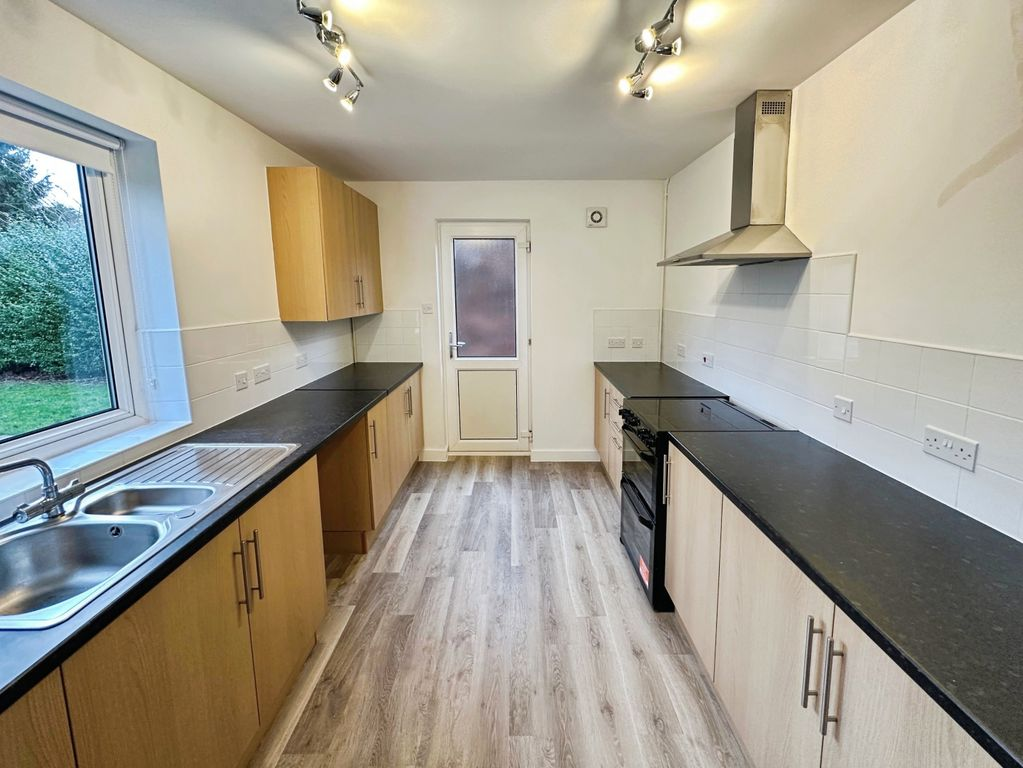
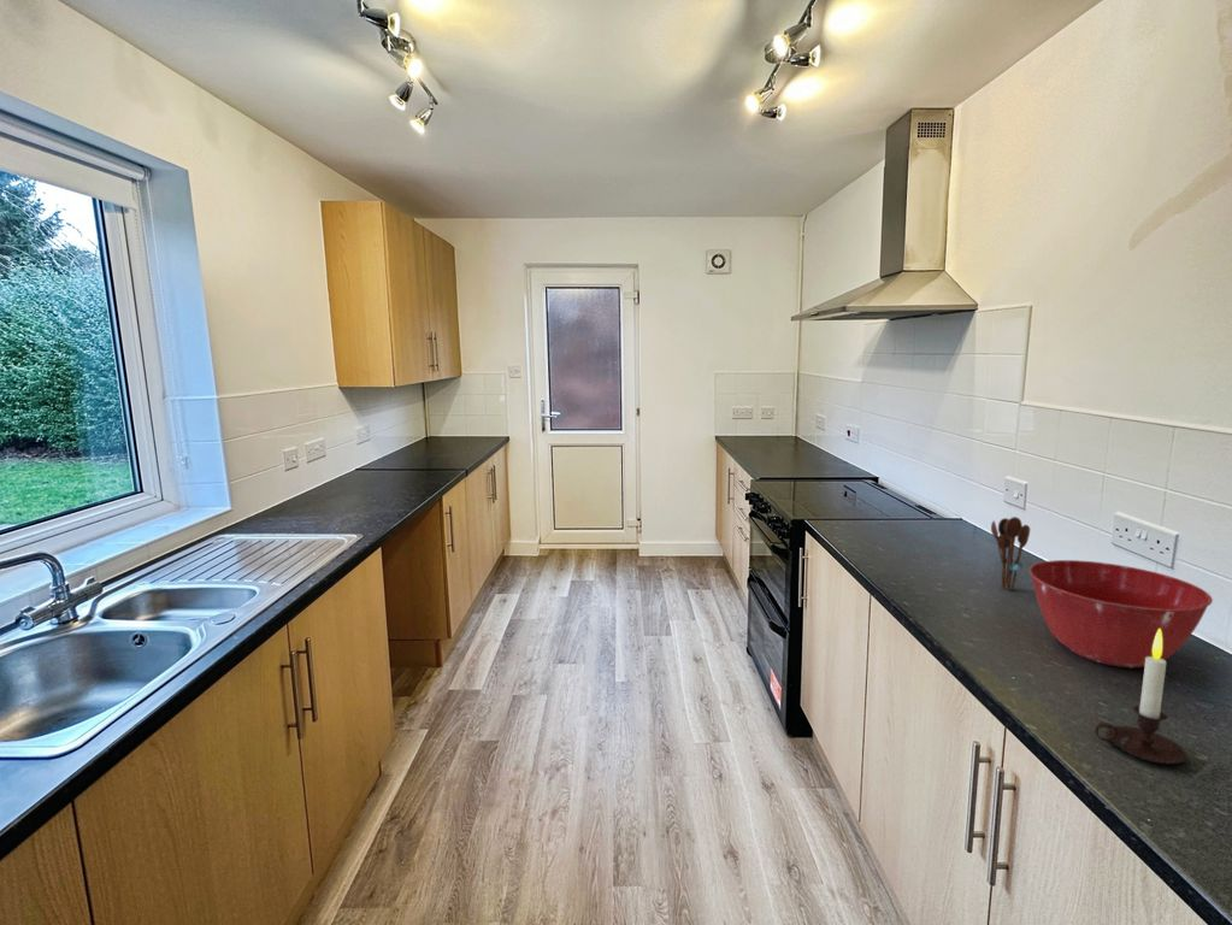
+ utensil holder [990,515,1031,590]
+ mixing bowl [1028,559,1214,668]
+ candle [1094,629,1189,765]
